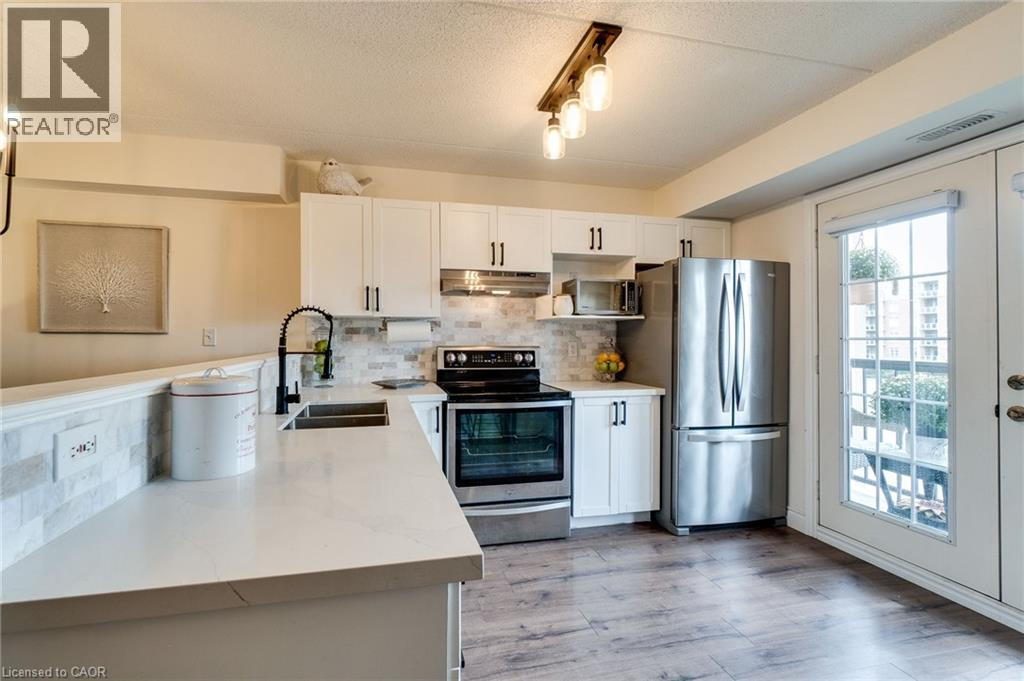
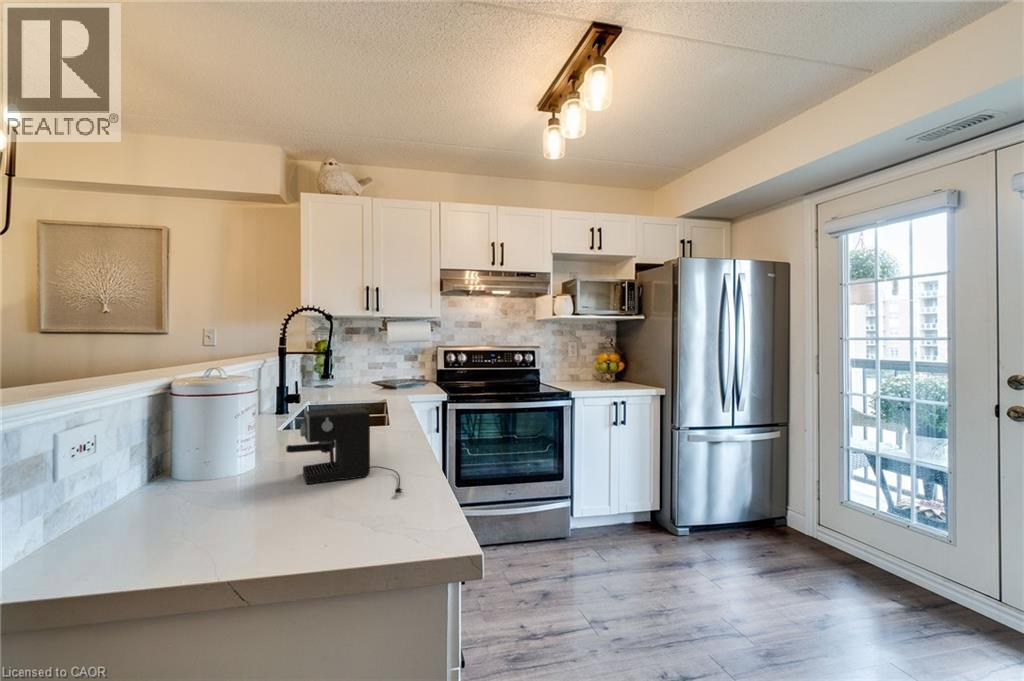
+ coffee maker [285,406,404,494]
